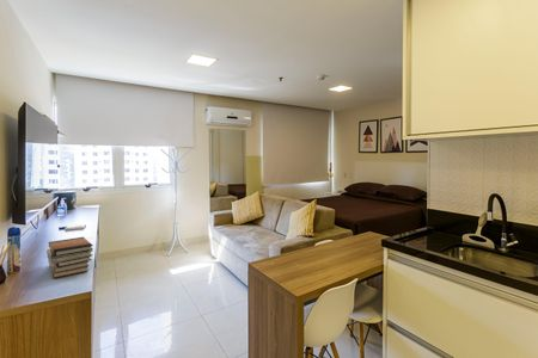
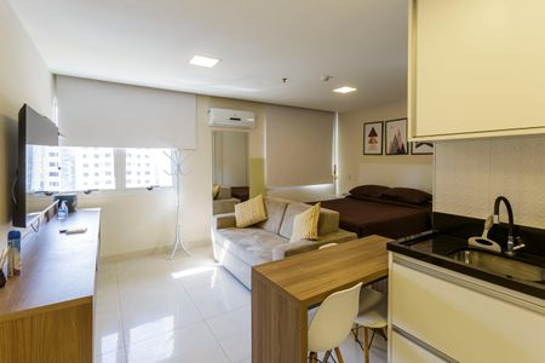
- book stack [45,236,94,279]
